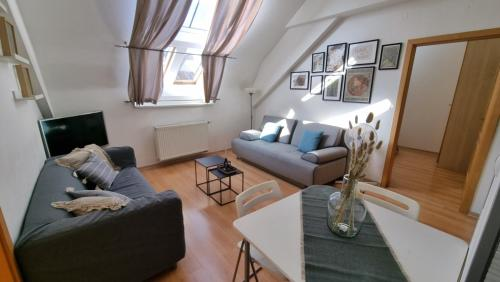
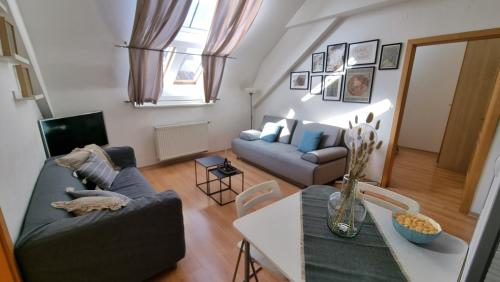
+ cereal bowl [391,209,443,244]
